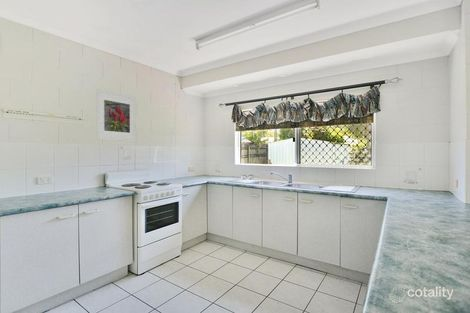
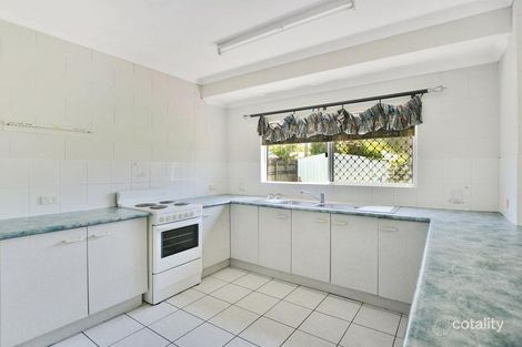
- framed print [96,88,136,143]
